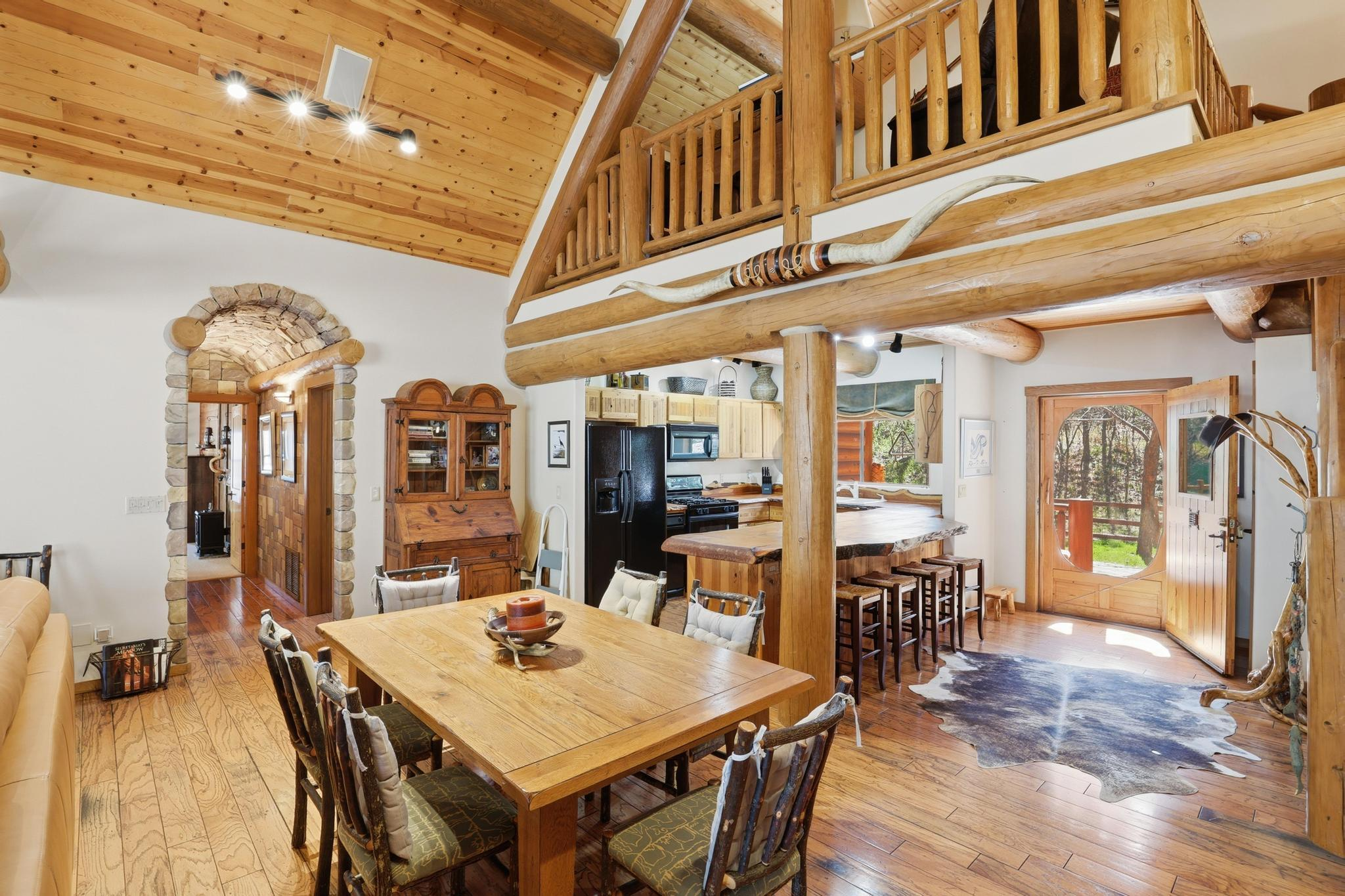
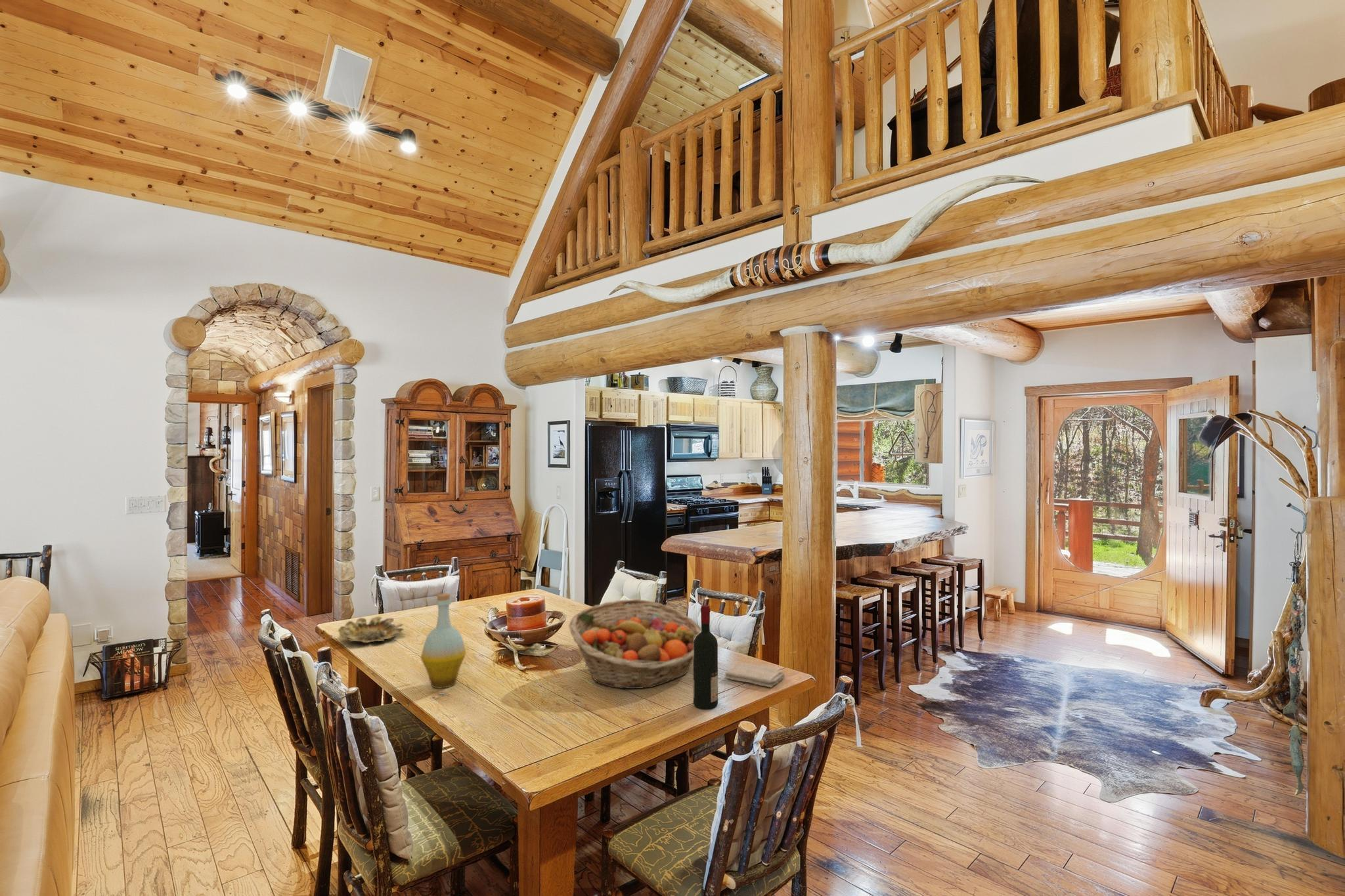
+ alcohol [693,605,718,710]
+ washcloth [724,662,785,689]
+ bottle [420,593,467,689]
+ fruit basket [568,599,701,689]
+ bowl [338,616,405,644]
